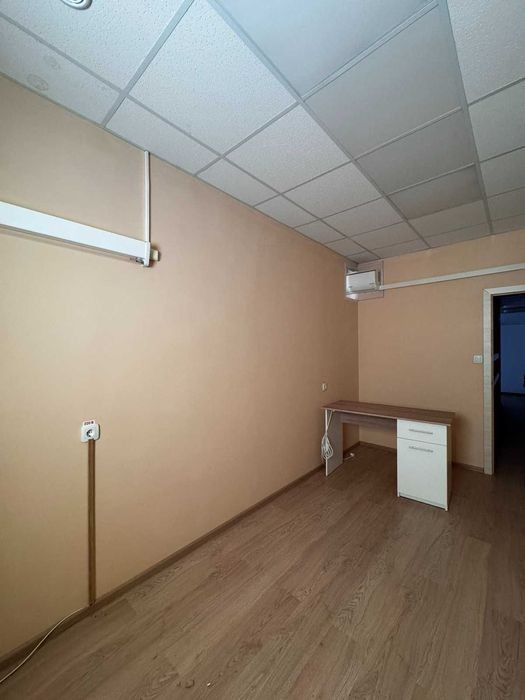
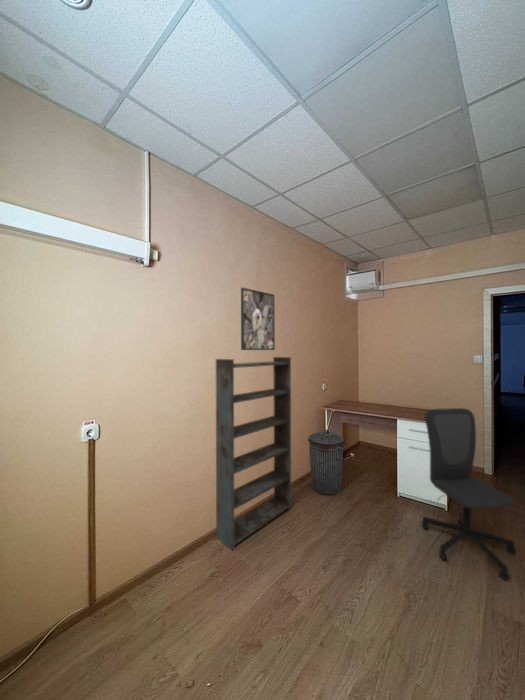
+ bookshelf [215,356,292,551]
+ trash can [307,429,347,497]
+ office chair [421,407,518,582]
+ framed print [240,286,276,351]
